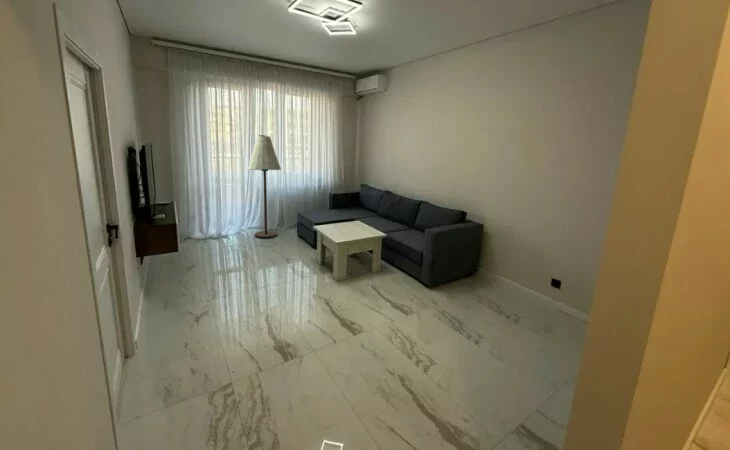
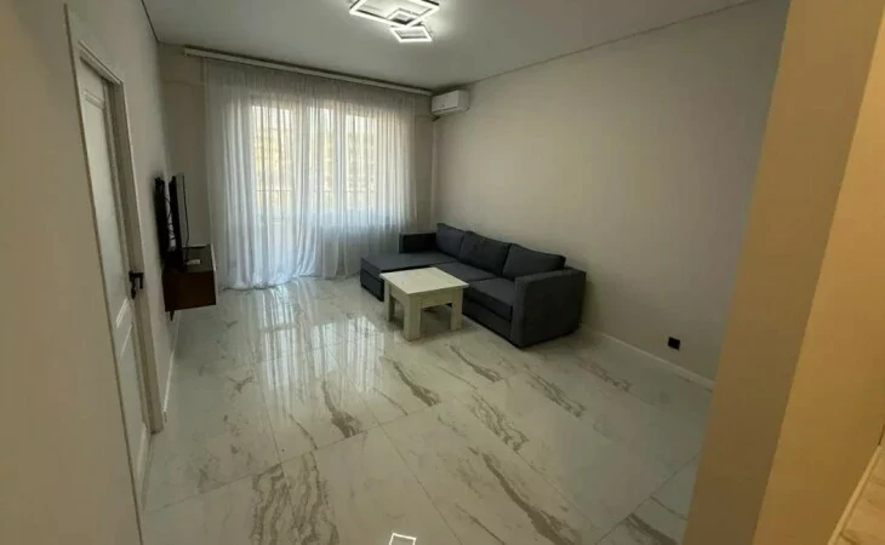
- floor lamp [247,134,282,239]
